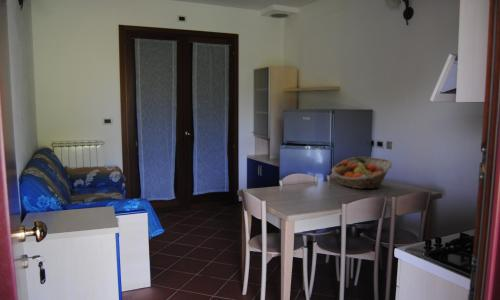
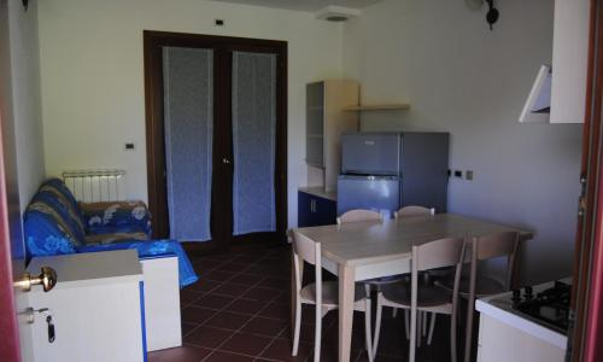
- fruit basket [330,156,393,190]
